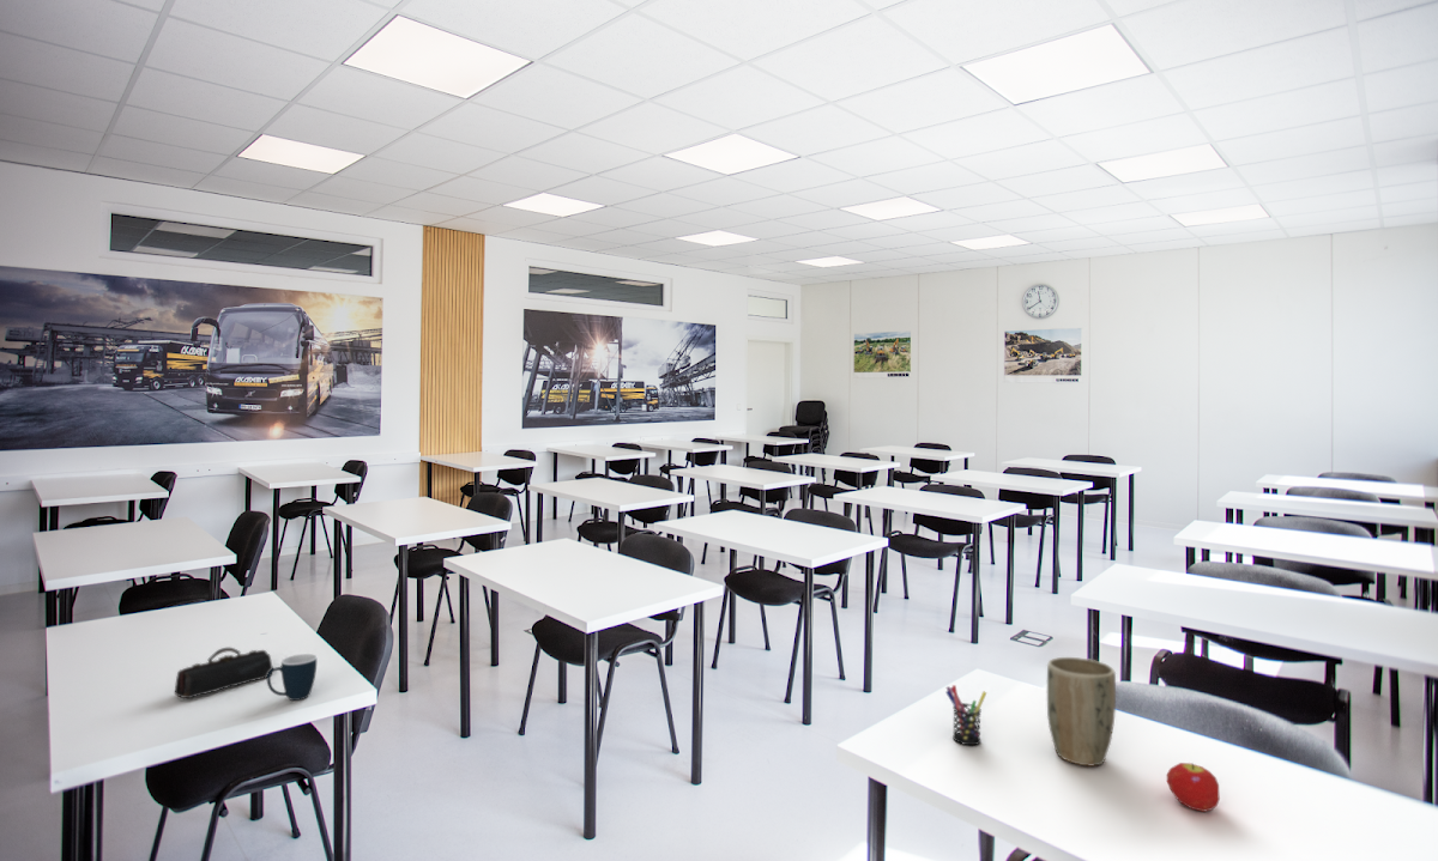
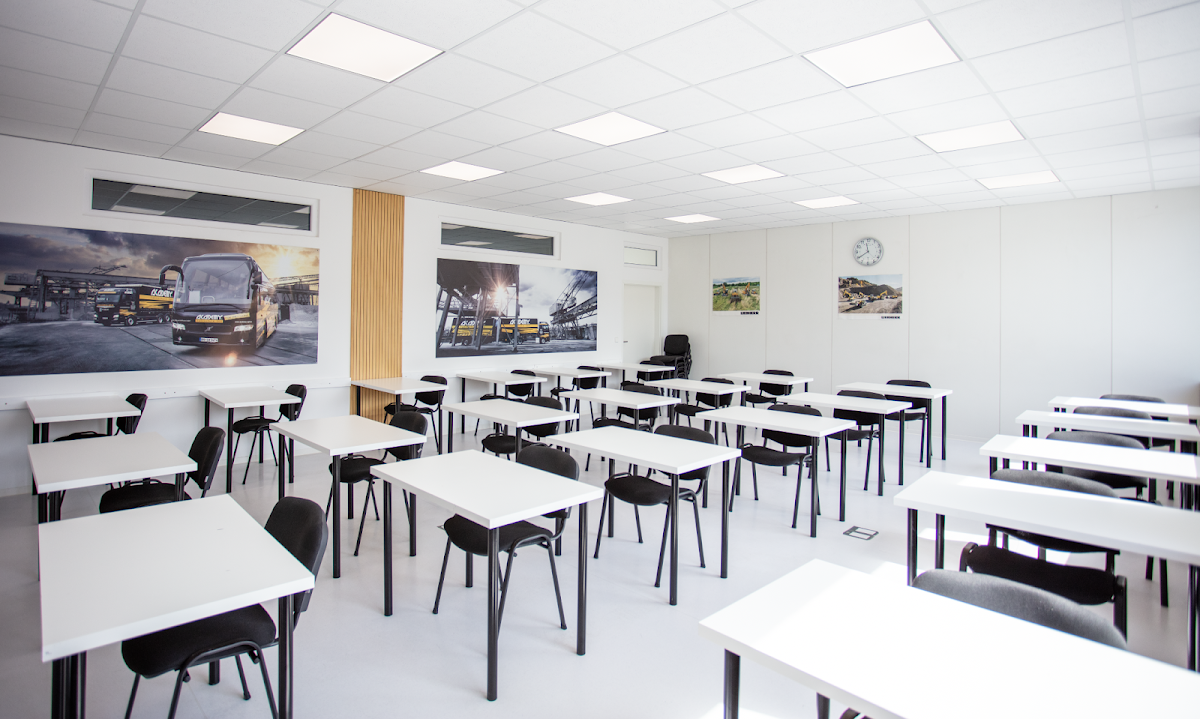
- mug [266,653,318,702]
- fruit [1166,762,1221,813]
- pen holder [944,684,987,746]
- pencil case [174,647,274,699]
- plant pot [1046,656,1117,768]
